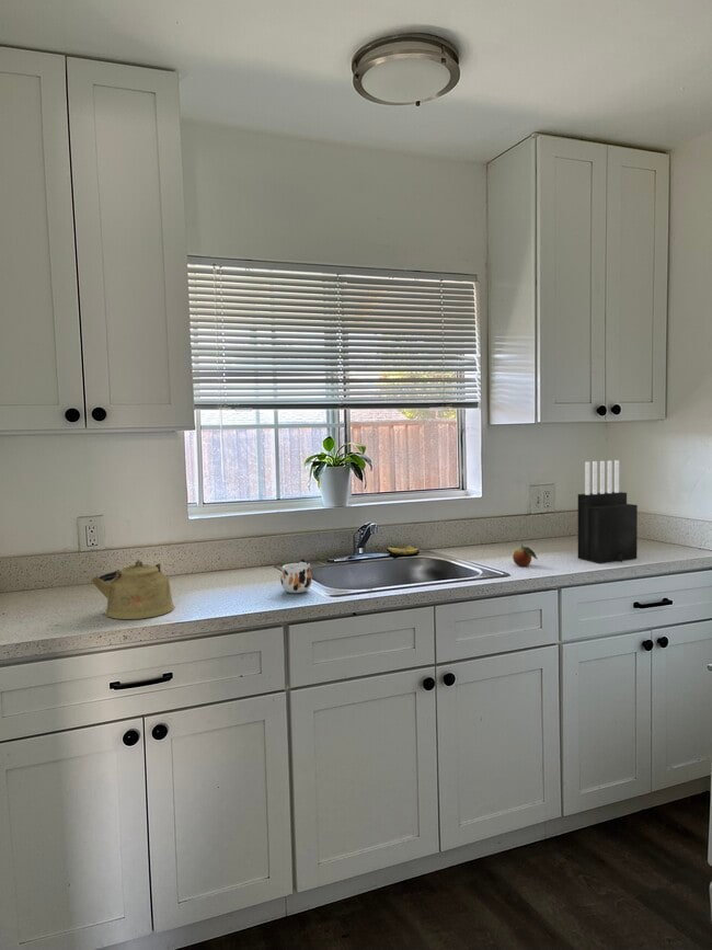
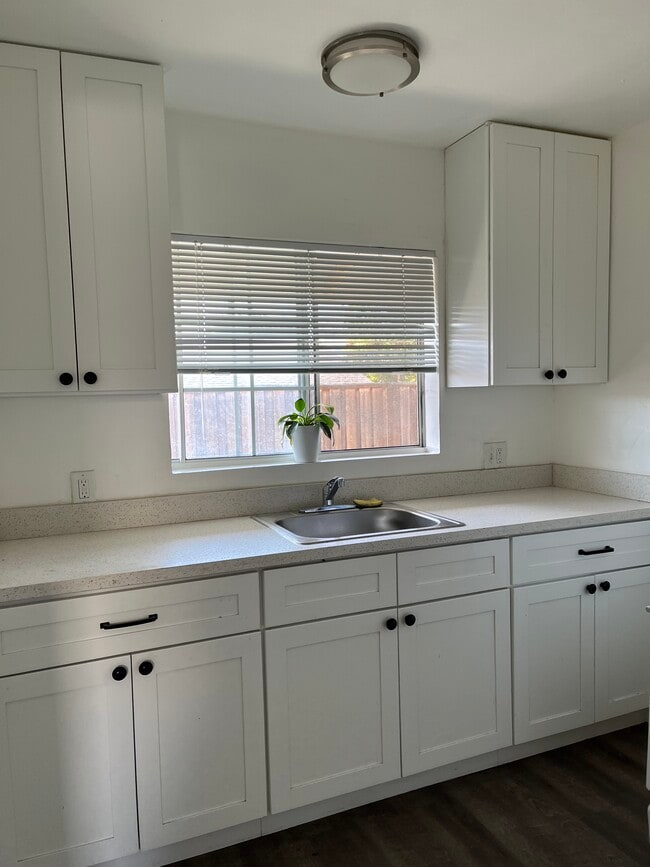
- kettle [90,559,175,620]
- mug [279,558,313,594]
- fruit [512,541,539,568]
- knife block [577,459,639,564]
